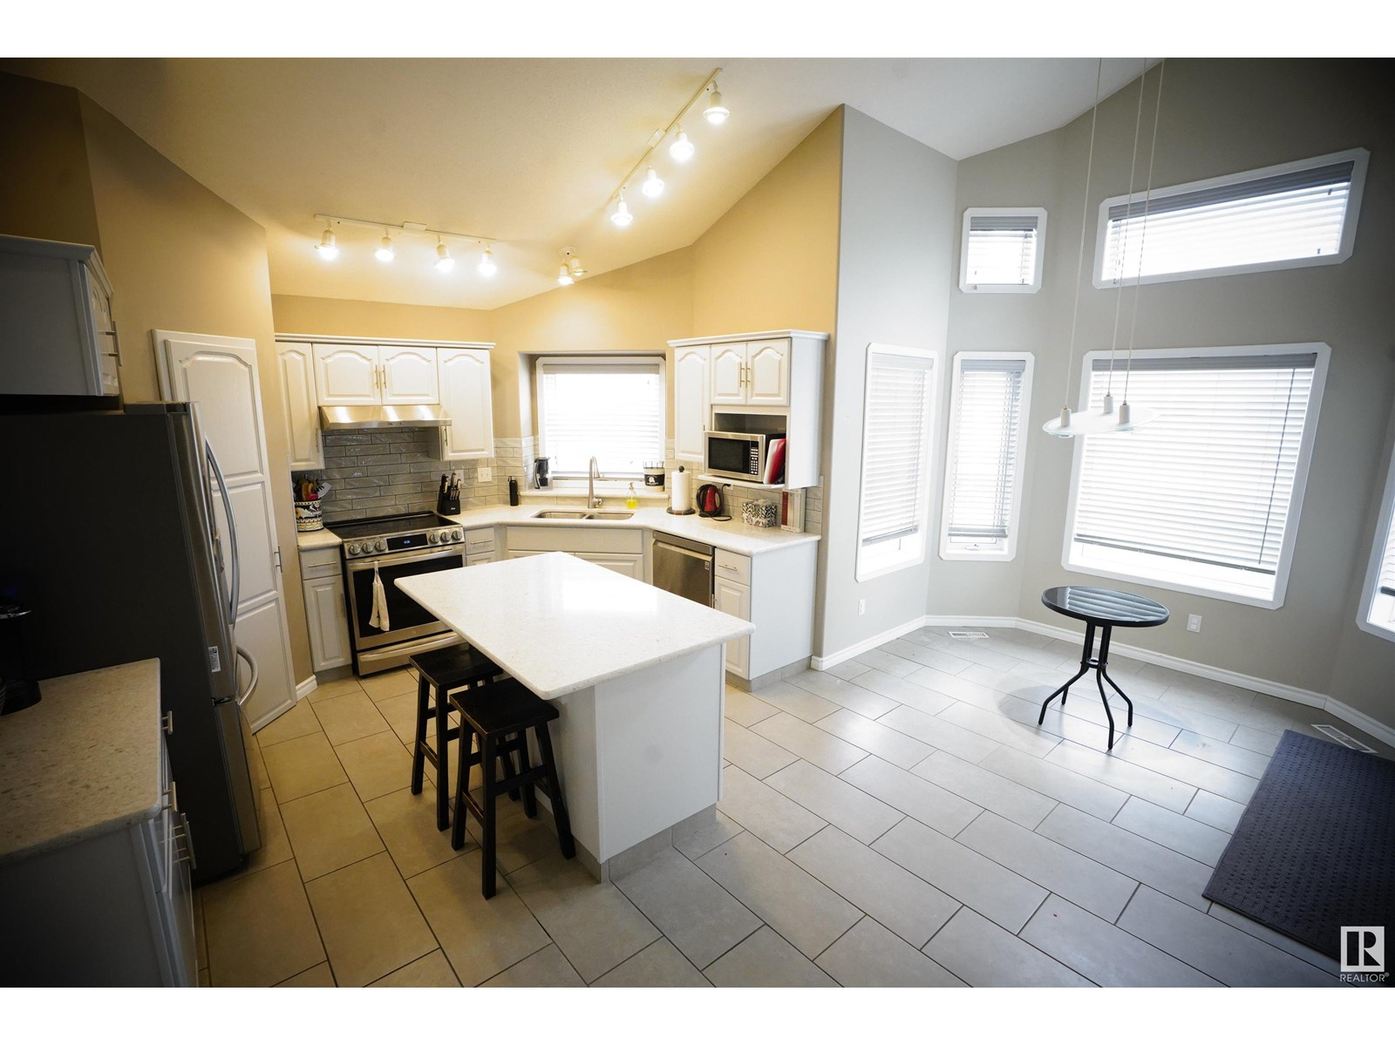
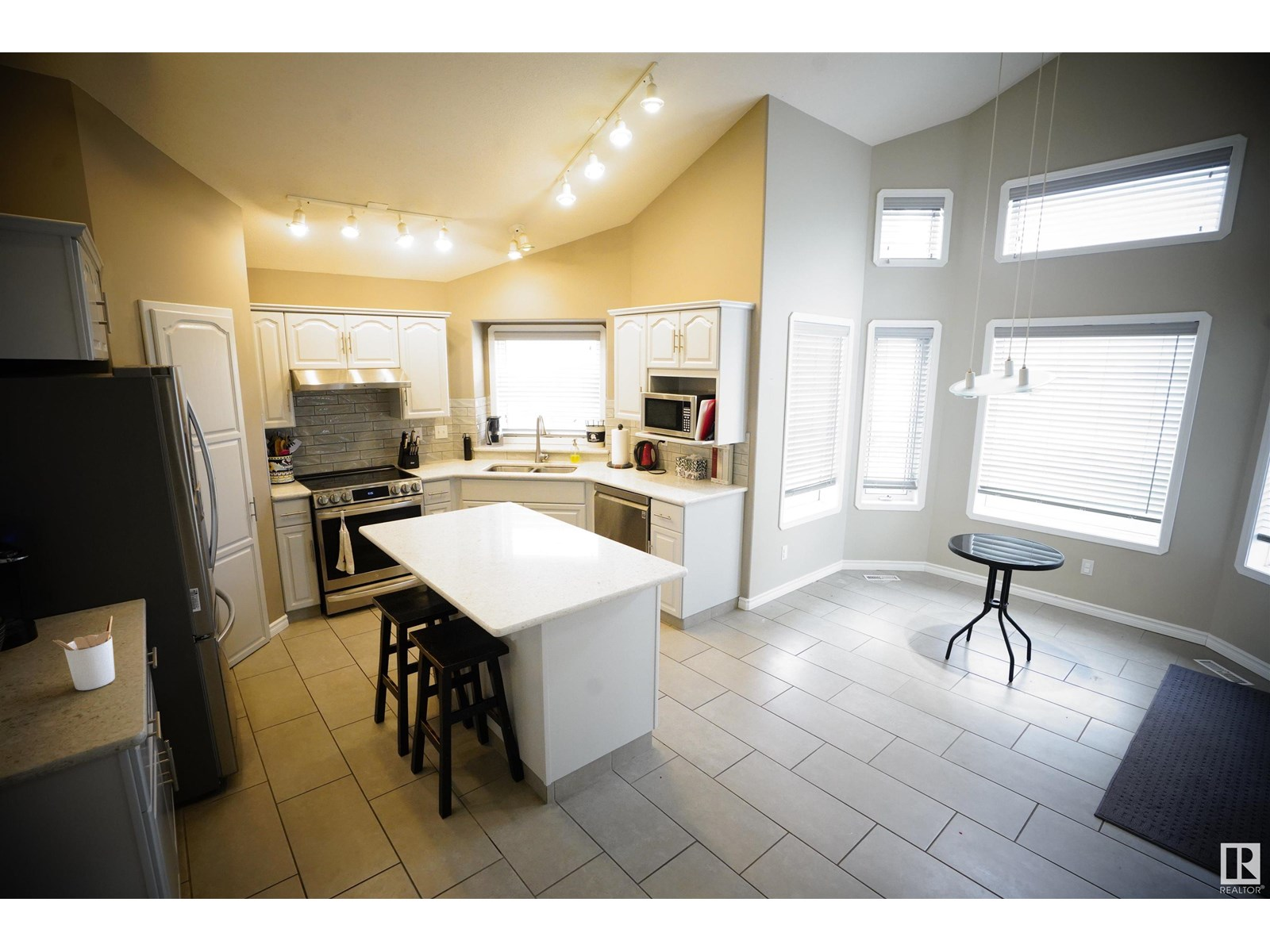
+ utensil holder [52,615,116,691]
